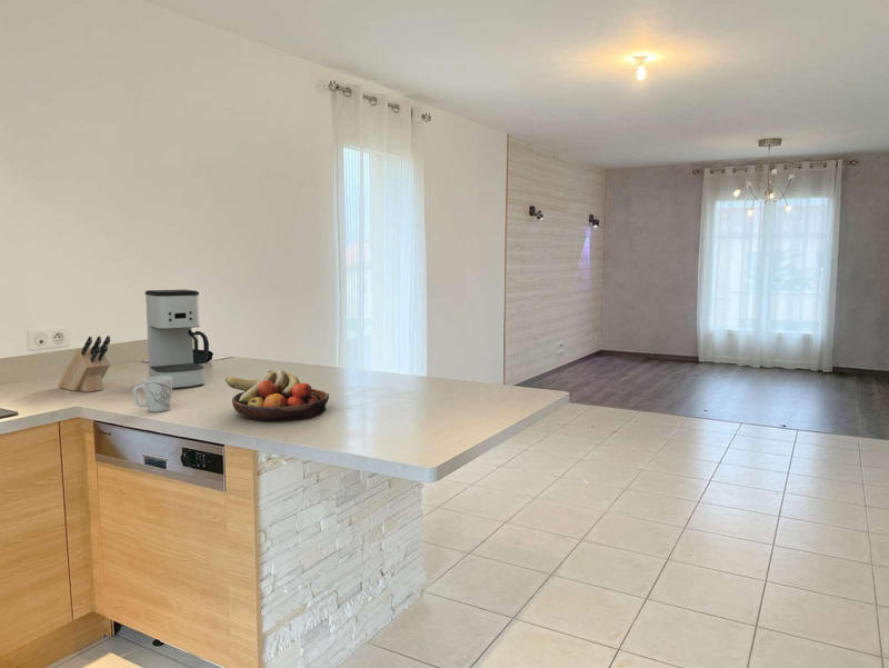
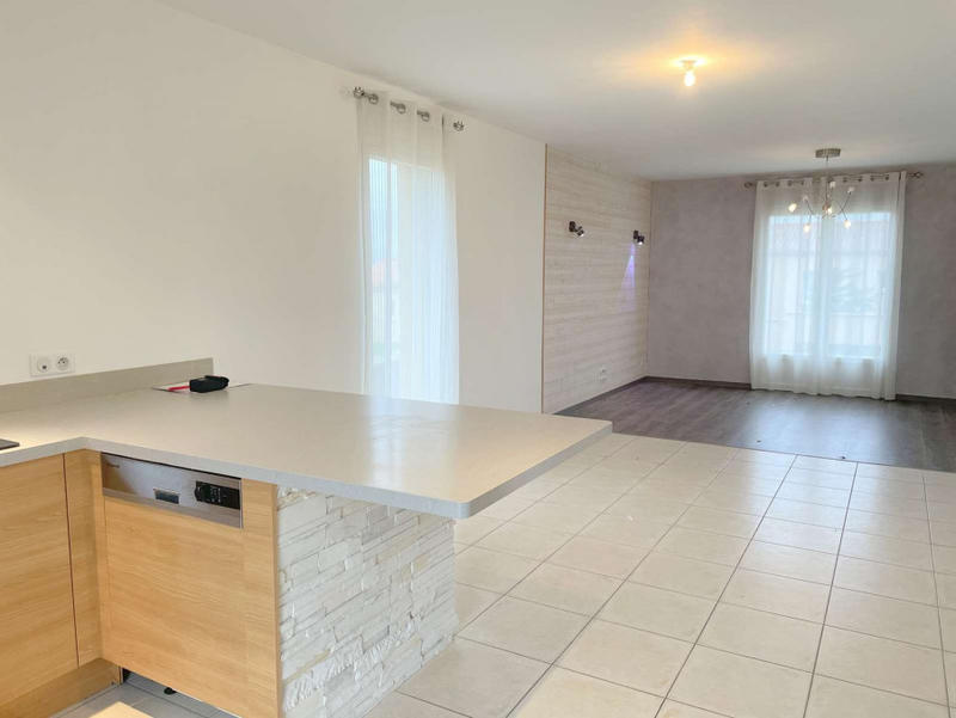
- coffee maker [144,288,210,390]
- fruit bowl [224,369,330,422]
- knife block [57,335,111,393]
- mug [131,376,173,413]
